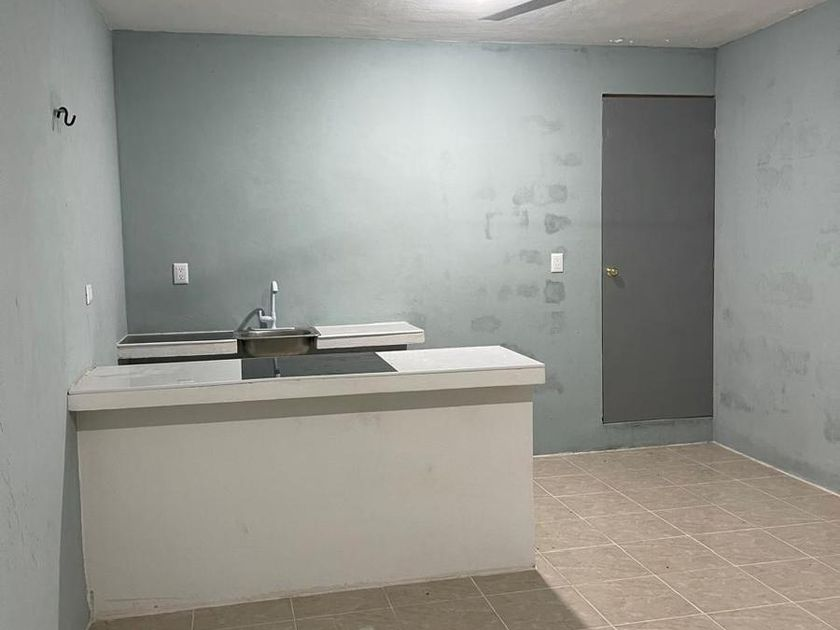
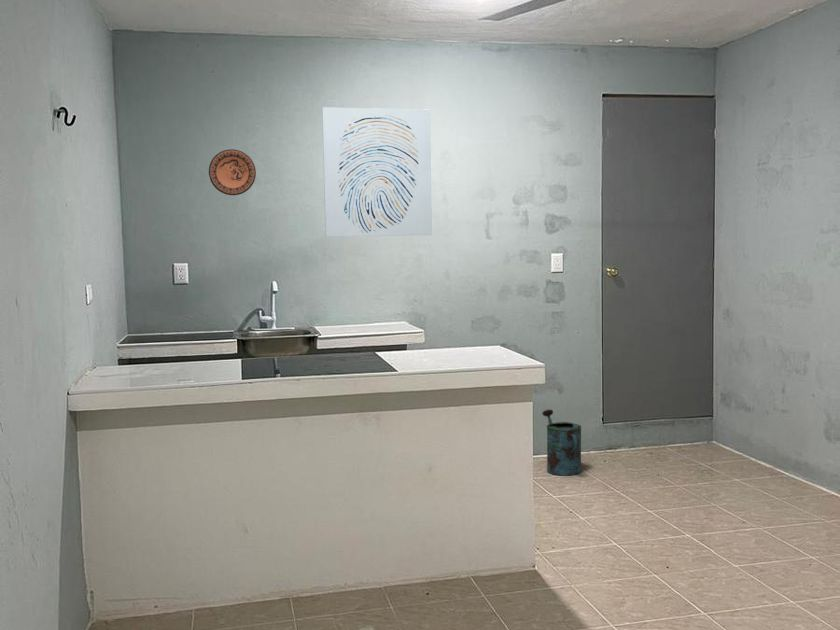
+ decorative plate [208,148,257,196]
+ watering can [541,409,582,477]
+ wall art [321,107,433,238]
